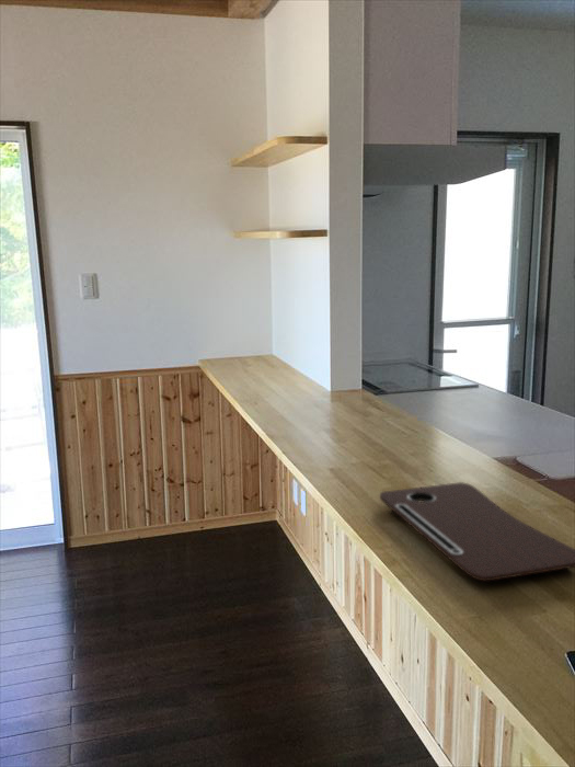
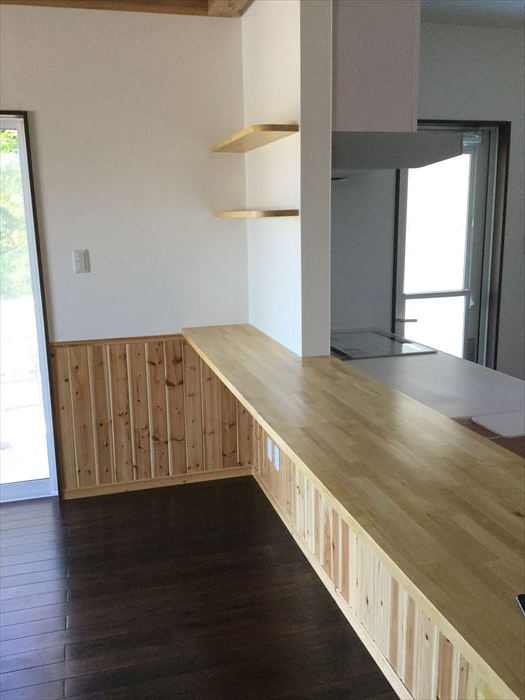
- cutting board [379,481,575,583]
